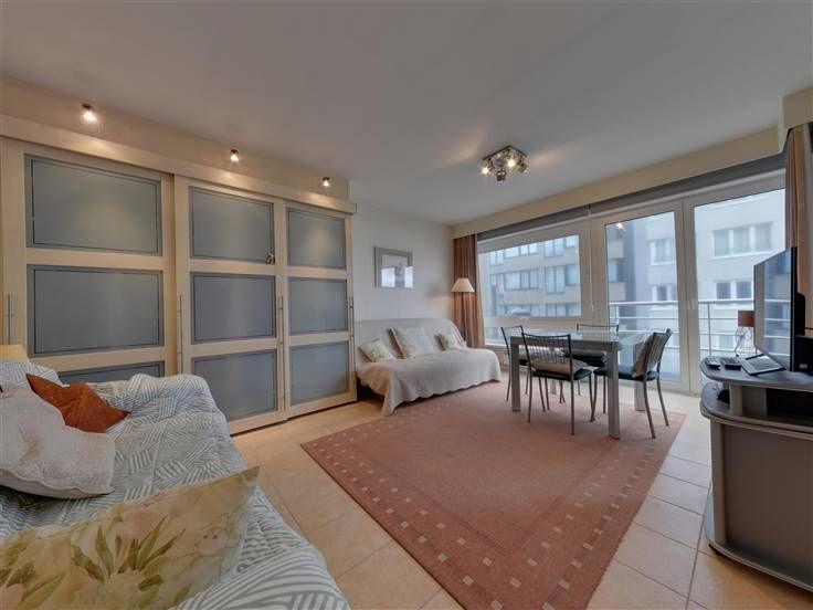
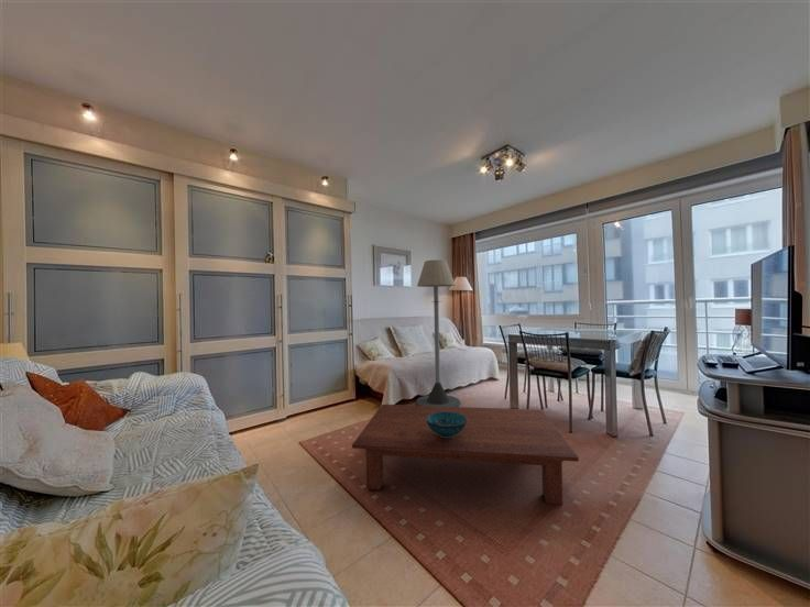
+ floor lamp [416,258,461,407]
+ decorative bowl [426,411,468,438]
+ coffee table [351,404,580,506]
